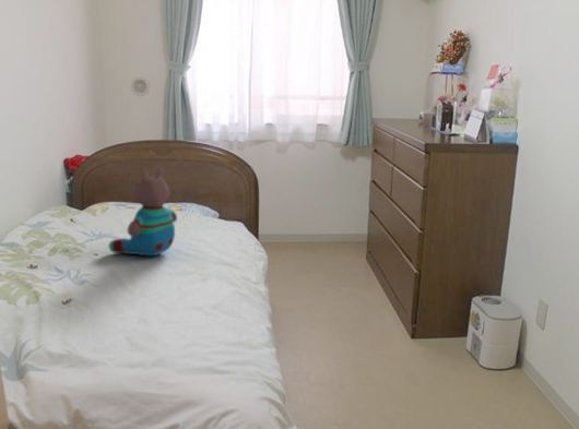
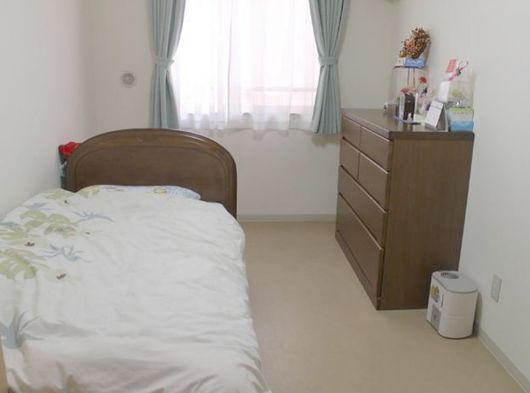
- teddy bear [107,167,178,257]
